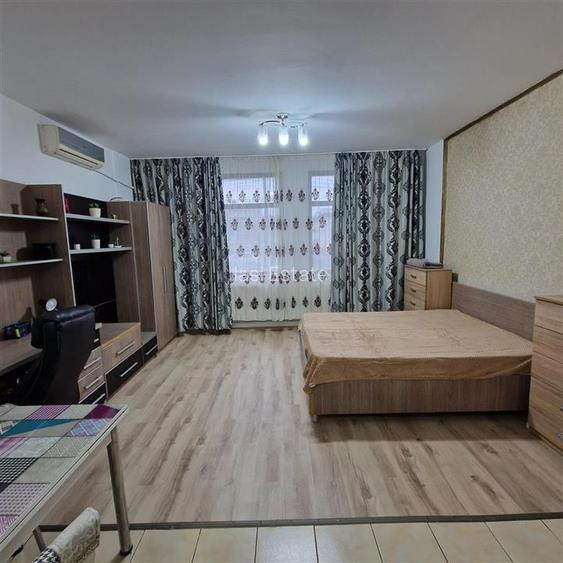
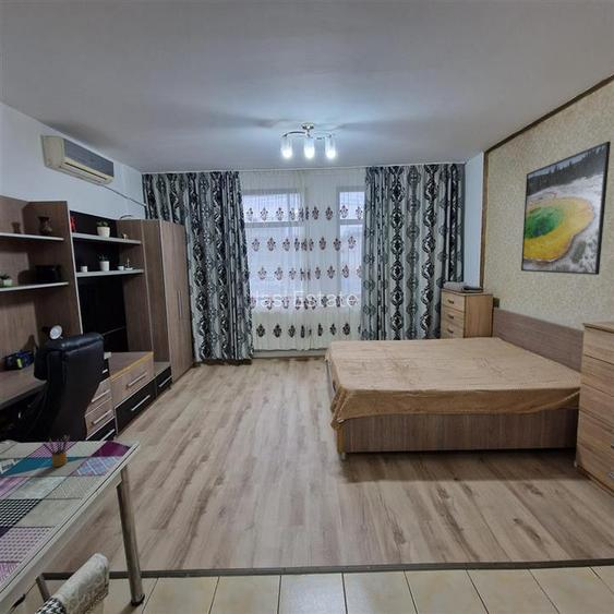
+ pencil box [41,433,71,468]
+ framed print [520,141,612,276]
